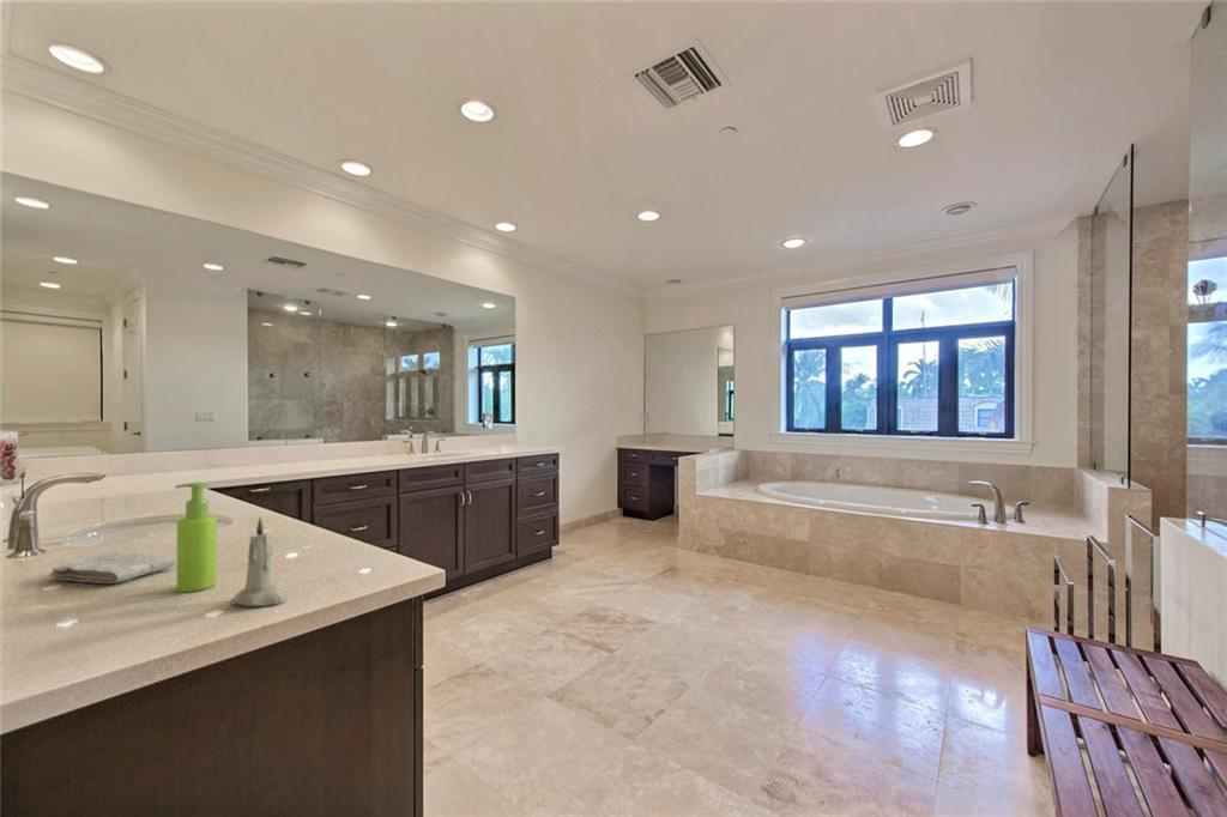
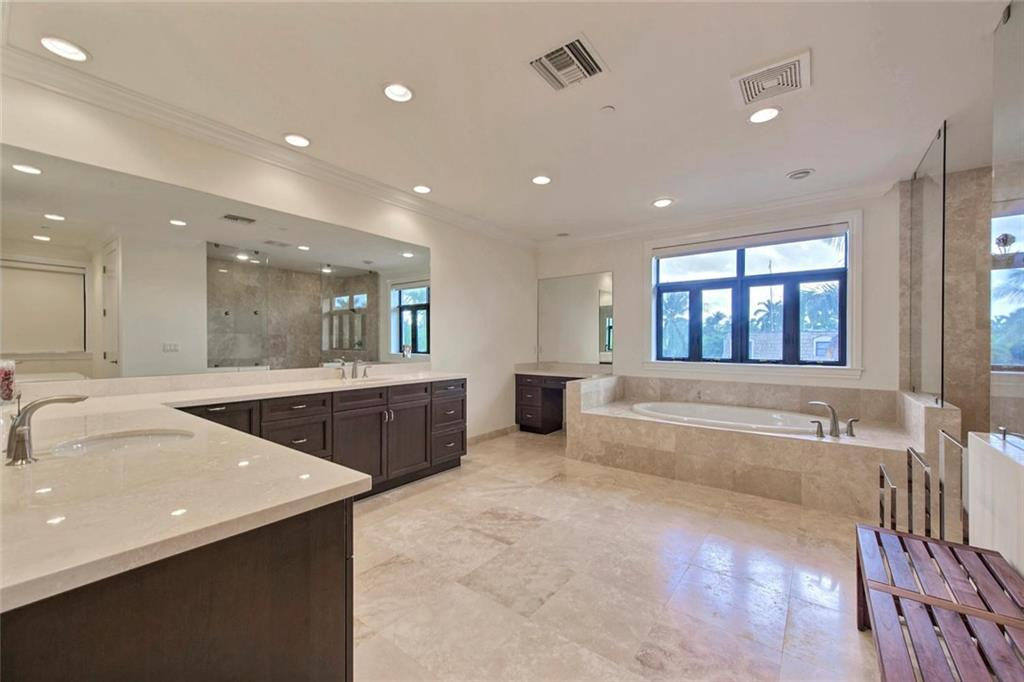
- candle [229,516,288,607]
- soap dispenser [174,482,218,593]
- washcloth [48,551,177,585]
